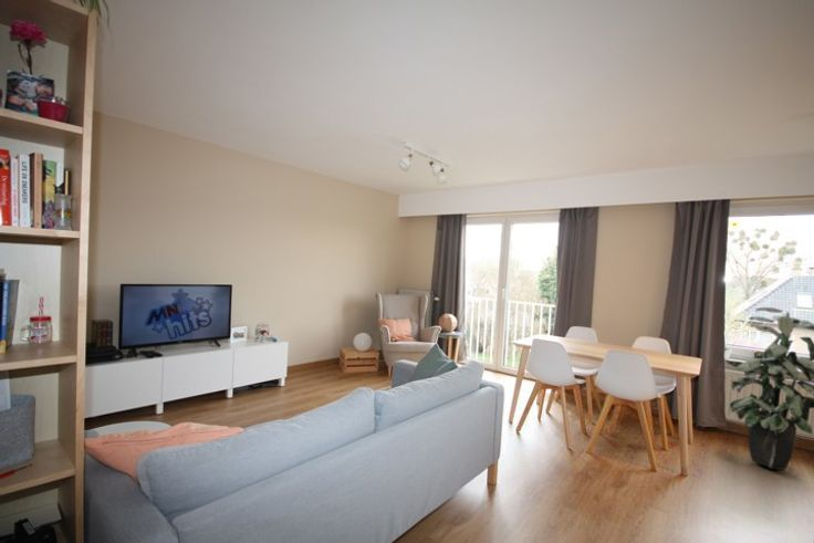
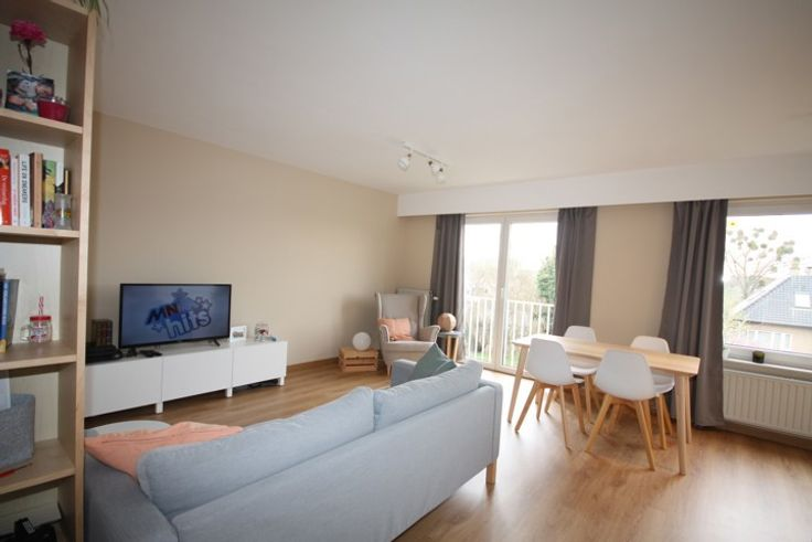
- indoor plant [723,306,814,471]
